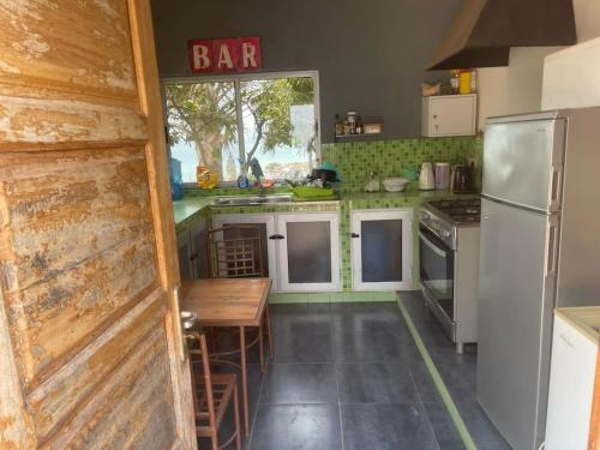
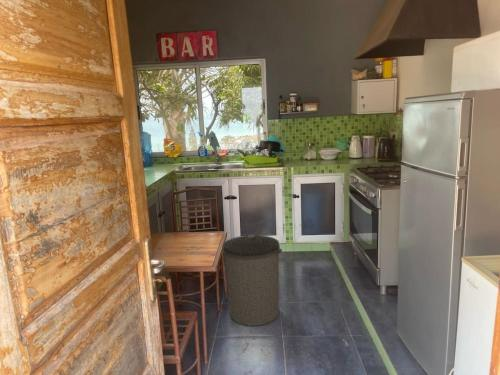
+ trash can [222,234,283,327]
